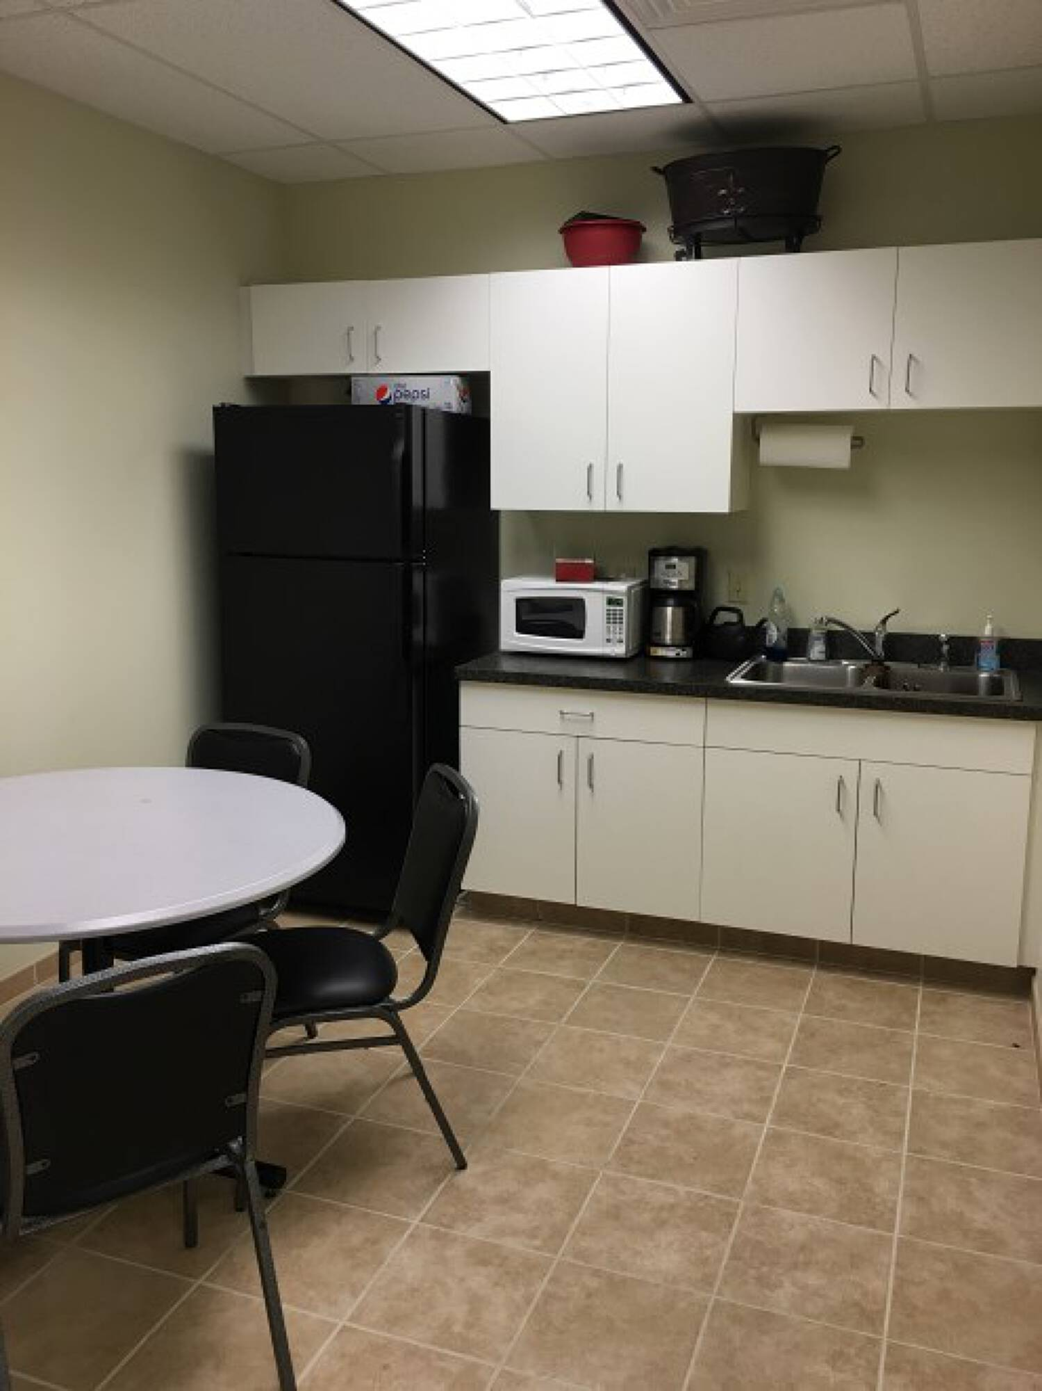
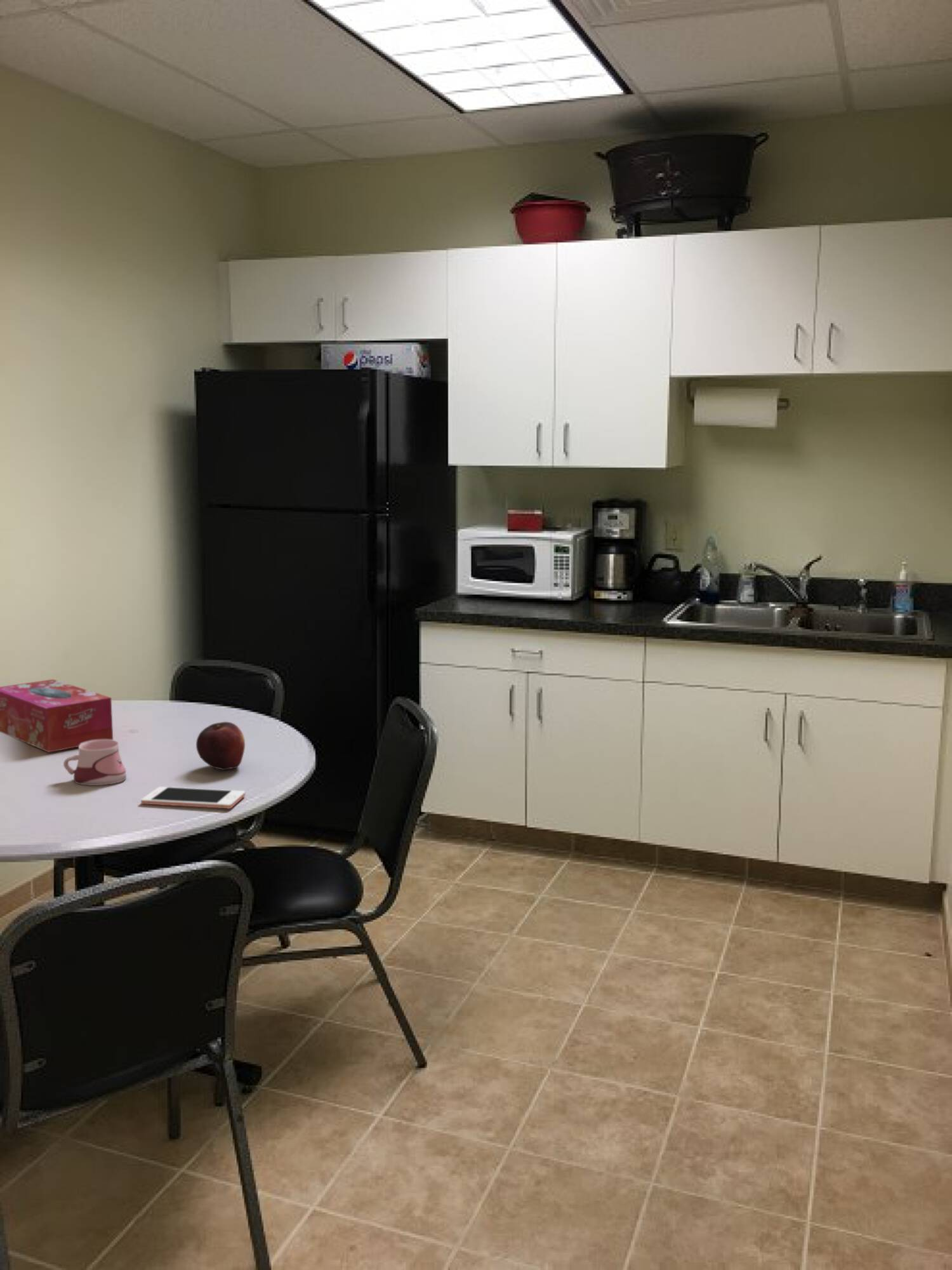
+ fruit [195,721,246,771]
+ mug [63,739,127,786]
+ cell phone [140,786,246,809]
+ tissue box [0,679,114,753]
